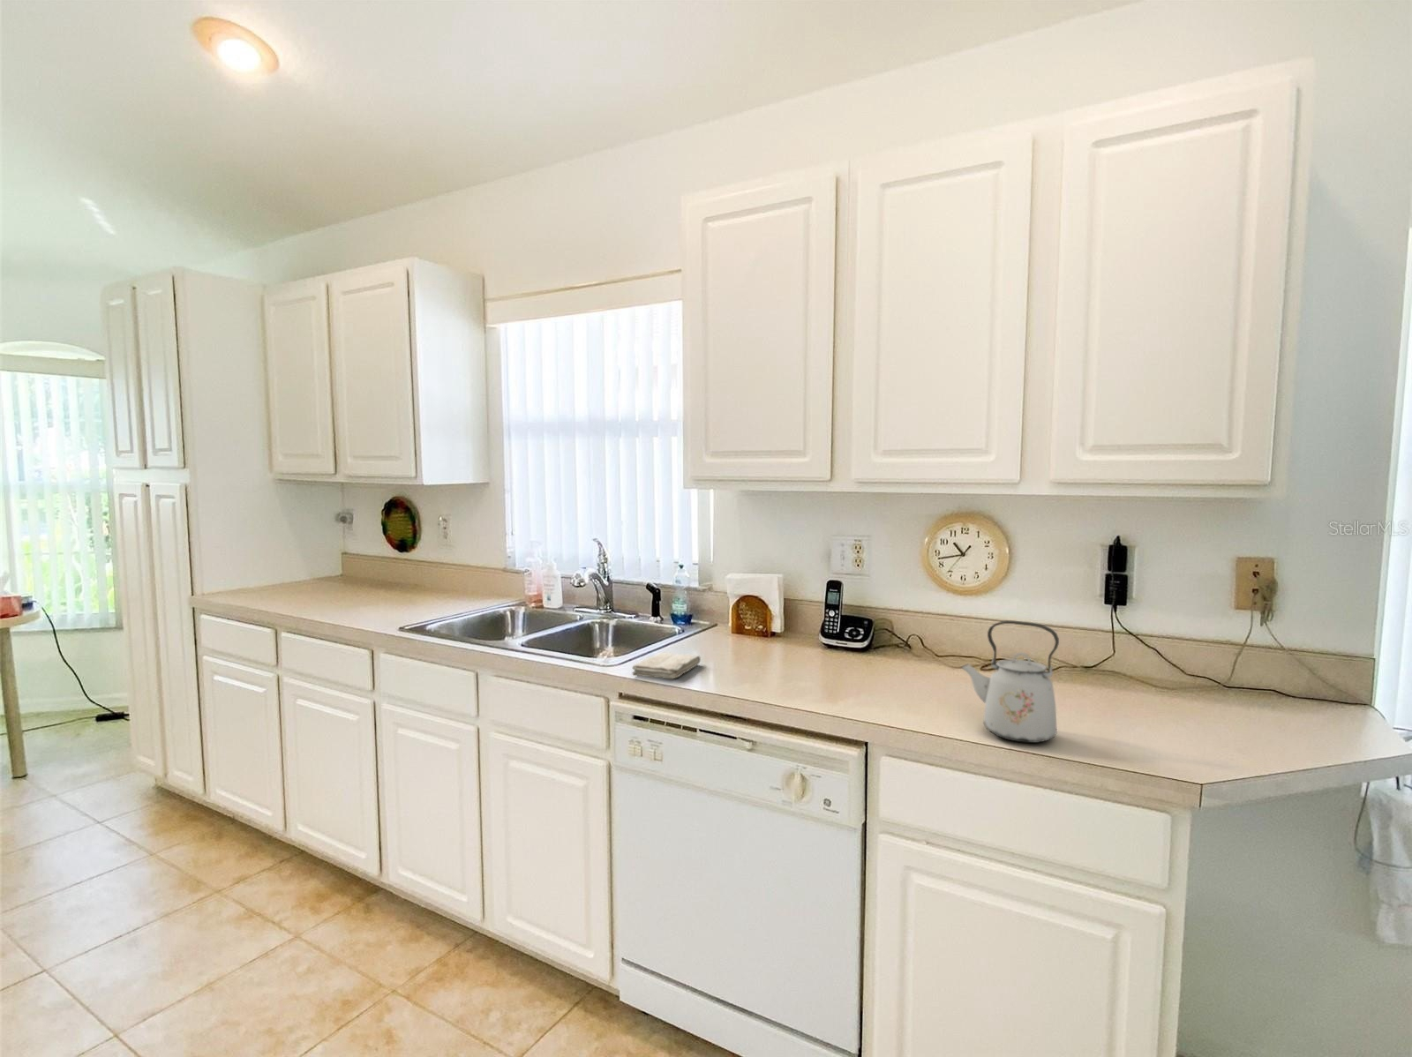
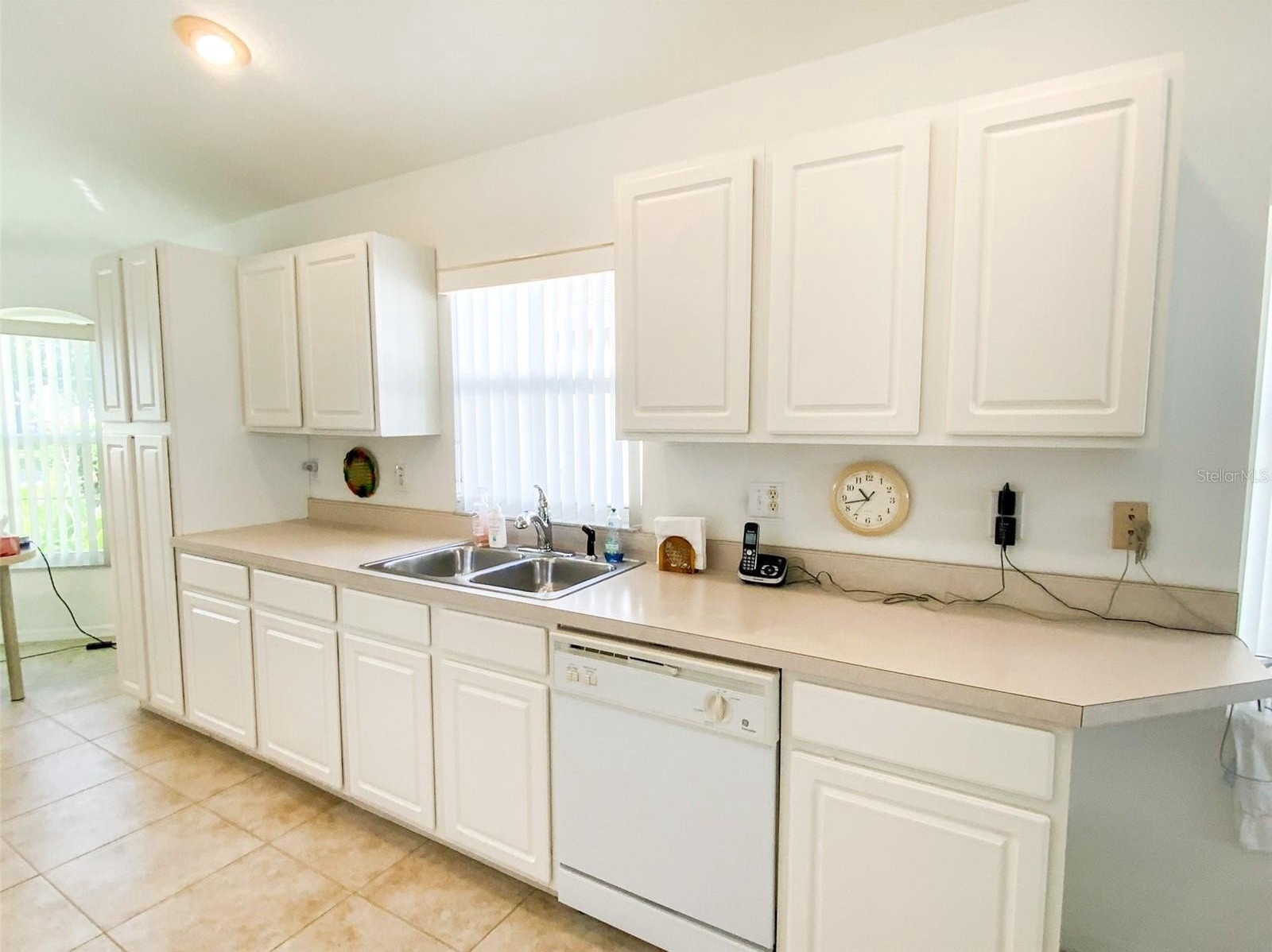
- washcloth [631,652,702,680]
- kettle [959,620,1060,744]
